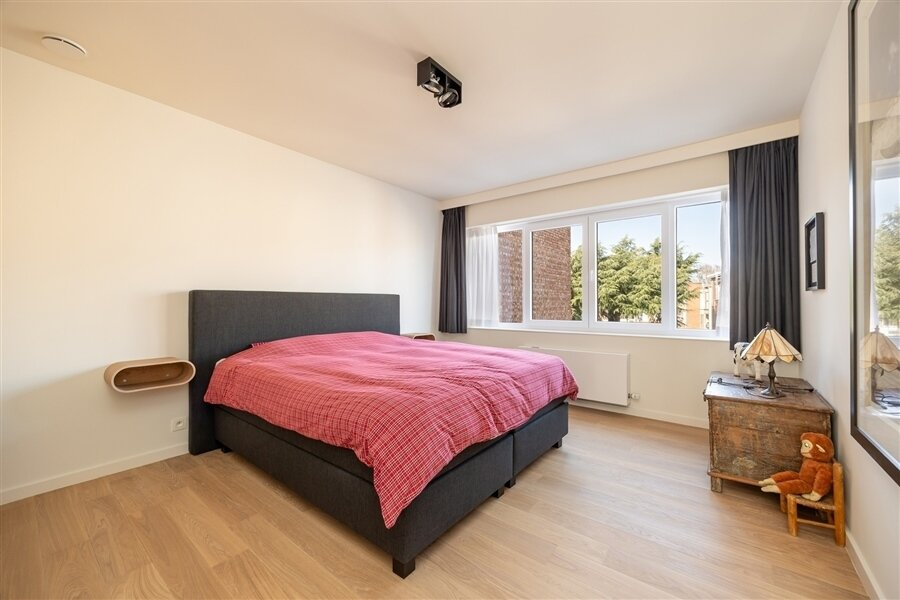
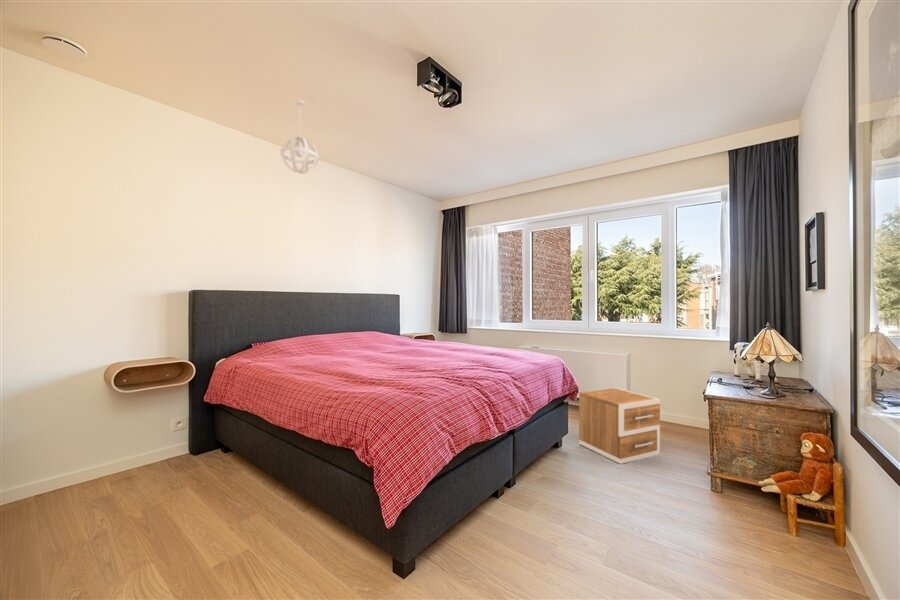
+ nightstand [578,387,661,465]
+ pendant light [280,99,319,175]
